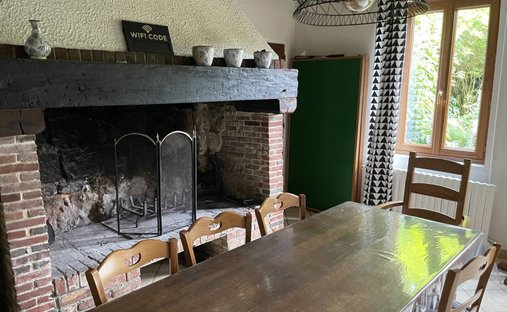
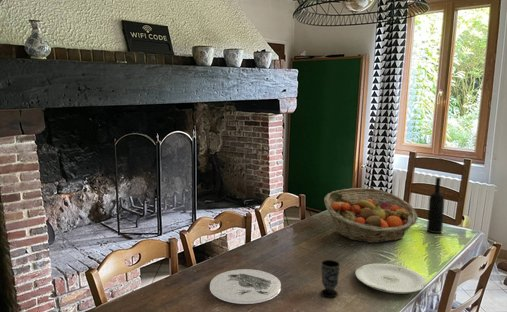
+ cup [320,259,340,298]
+ fruit basket [323,187,419,244]
+ wine bottle [426,176,445,234]
+ coin [209,268,282,305]
+ plate [354,263,427,295]
